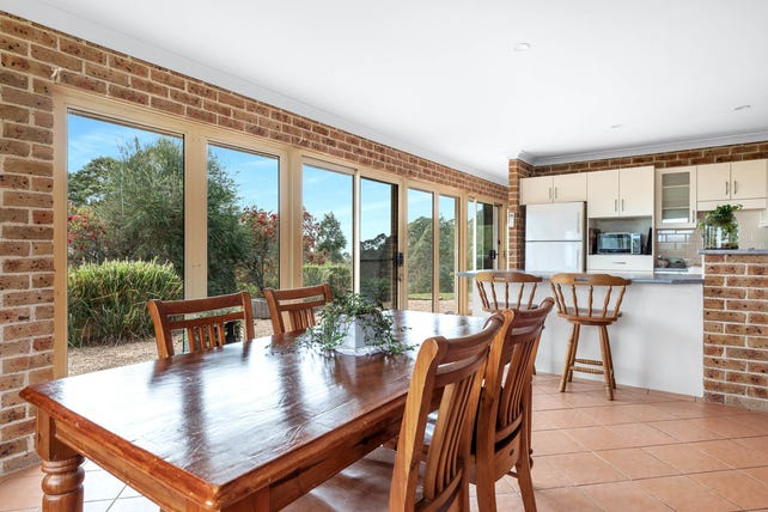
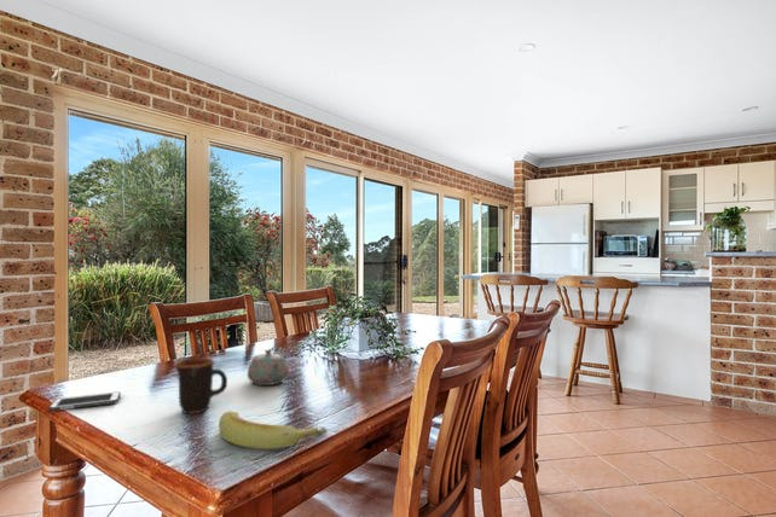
+ cell phone [47,390,122,412]
+ teapot [247,348,290,387]
+ mug [174,356,228,414]
+ banana [218,411,329,451]
